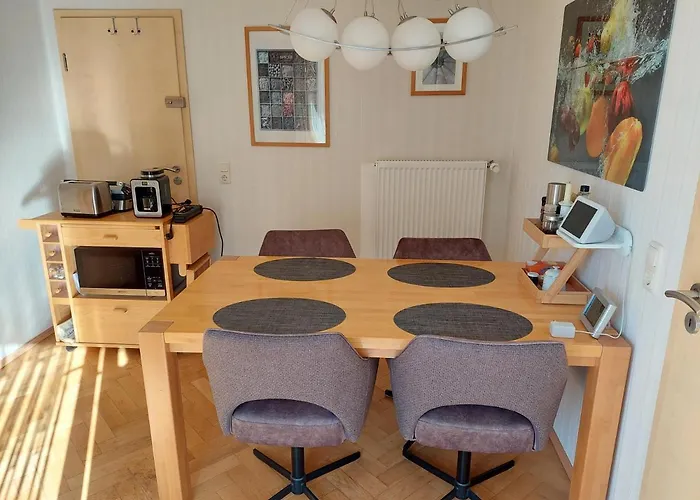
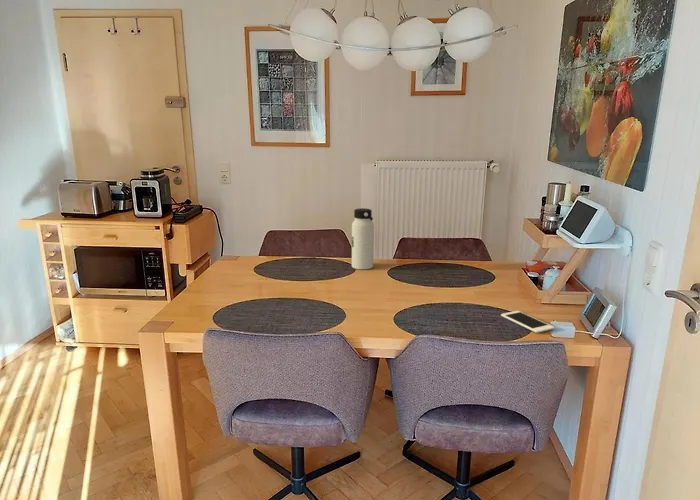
+ water bottle [351,207,375,270]
+ cell phone [500,310,555,334]
